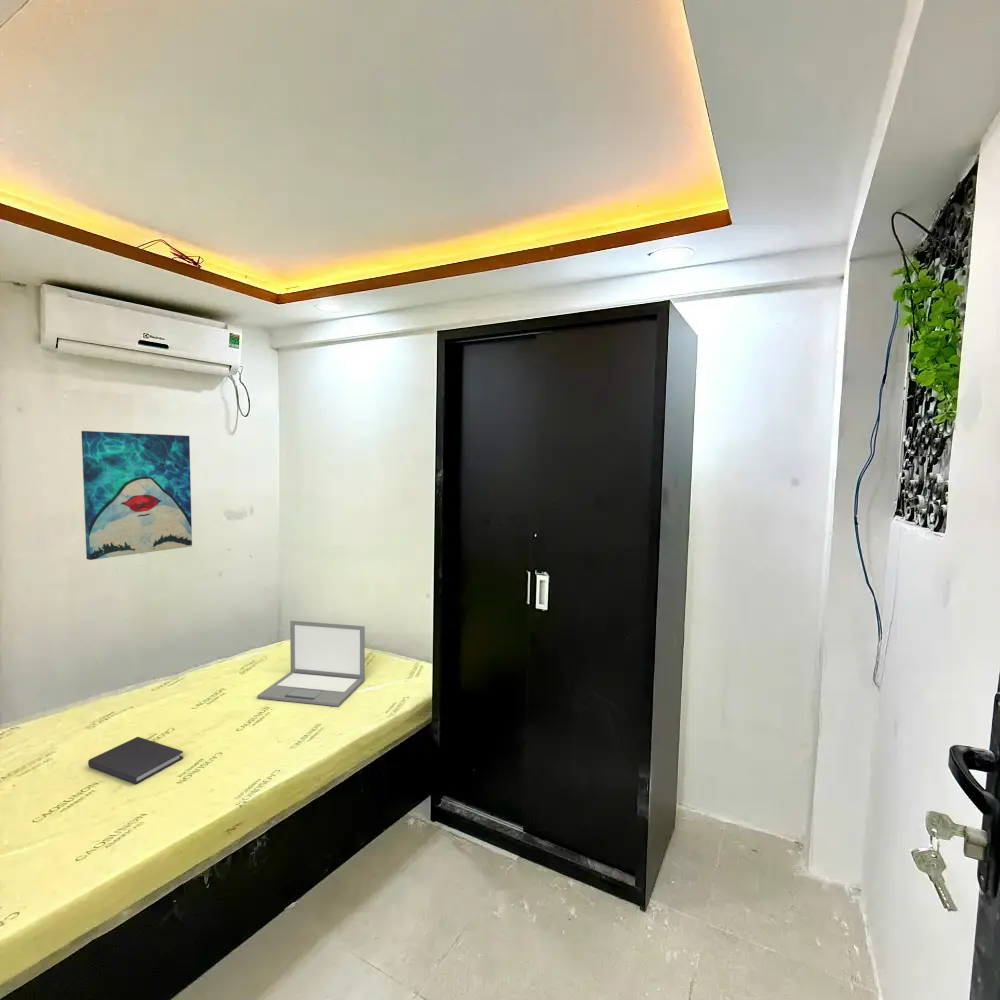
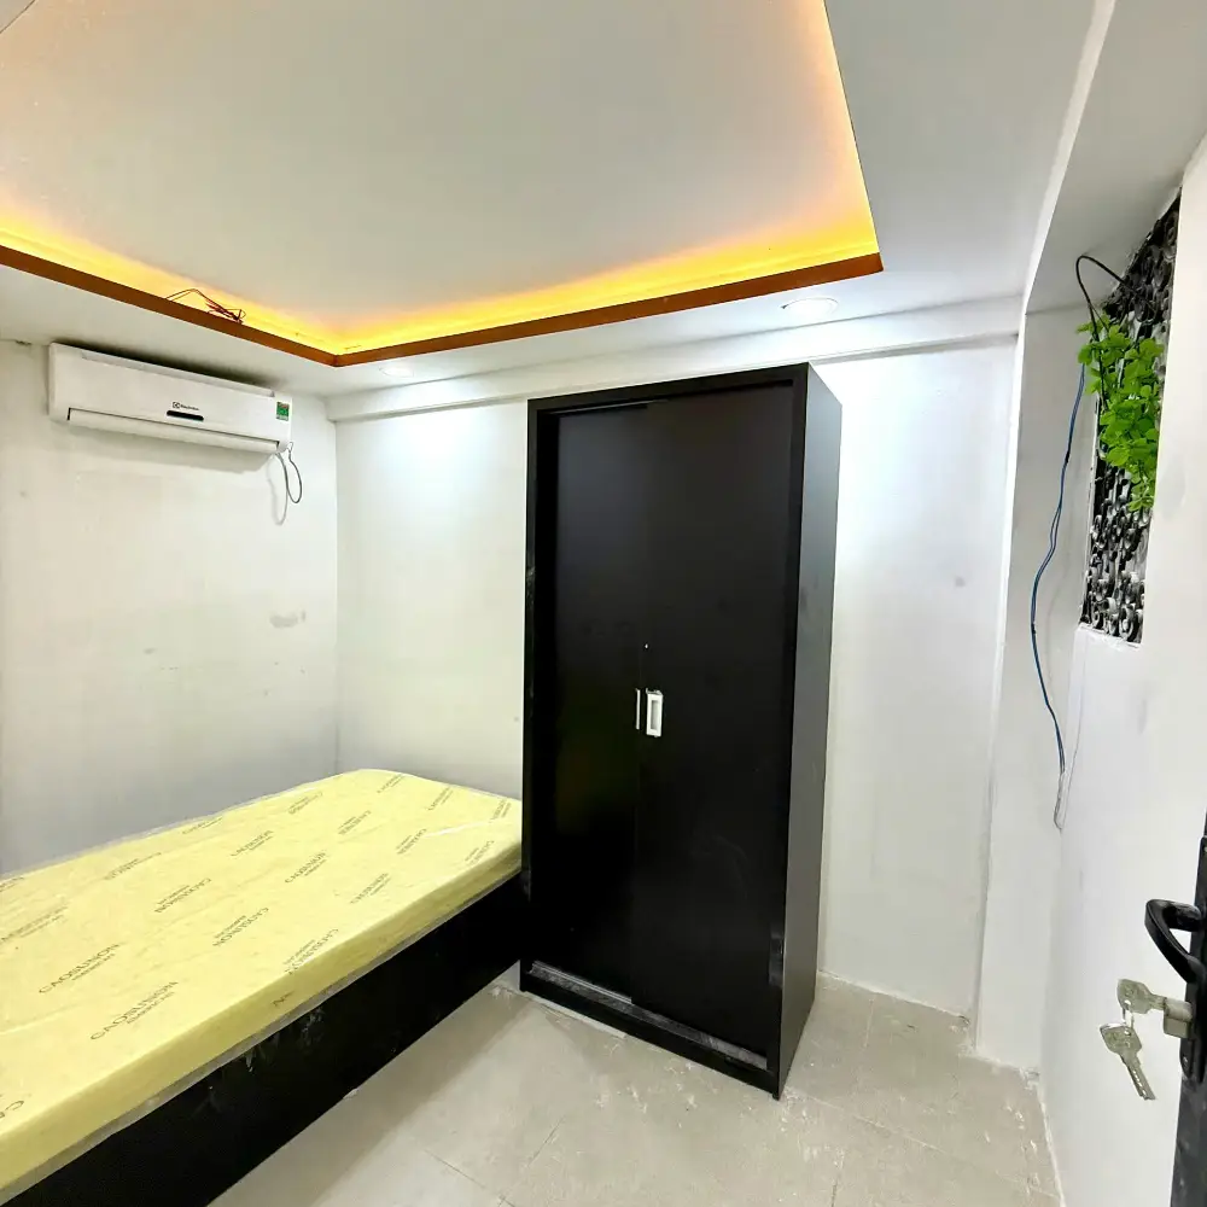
- wall art [80,430,193,561]
- laptop [256,620,366,707]
- diary [87,736,184,785]
